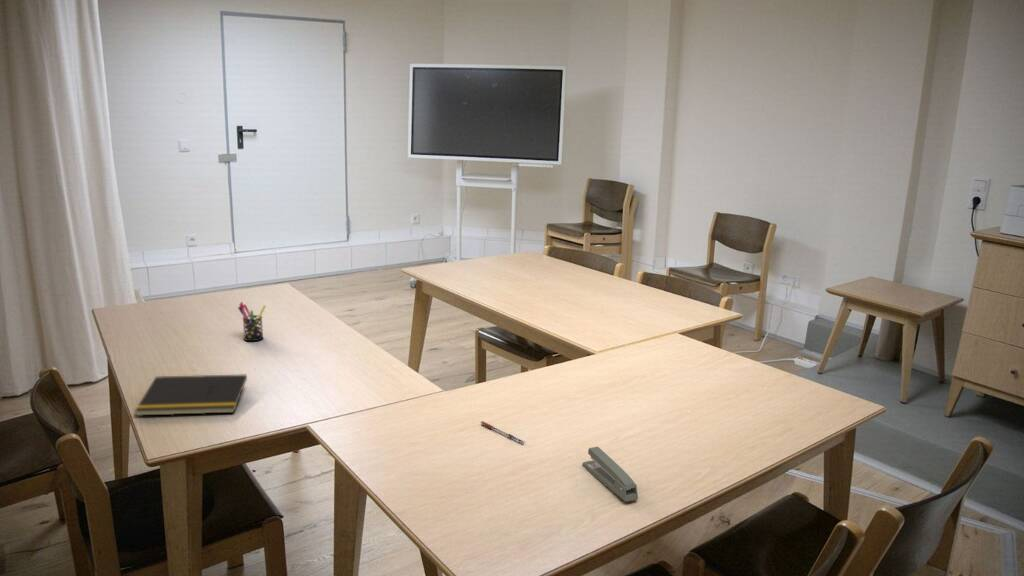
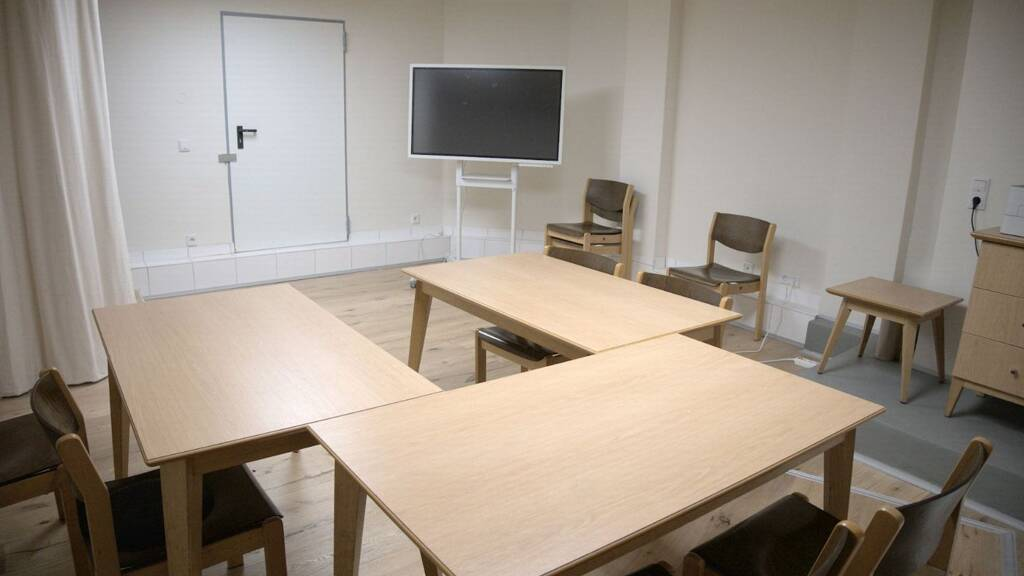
- pen holder [237,301,267,342]
- stapler [581,446,639,503]
- pen [480,420,525,444]
- notepad [134,373,248,417]
